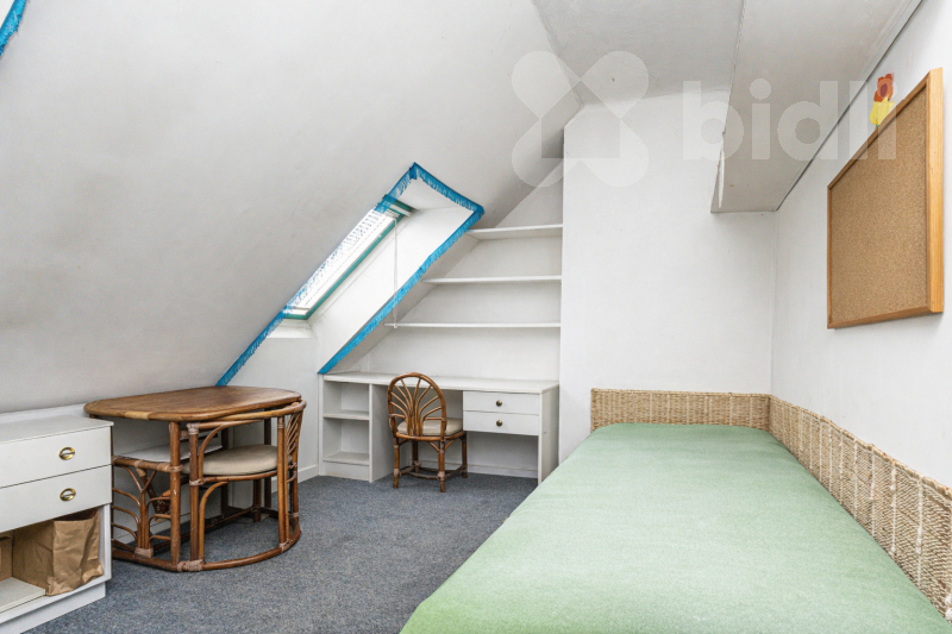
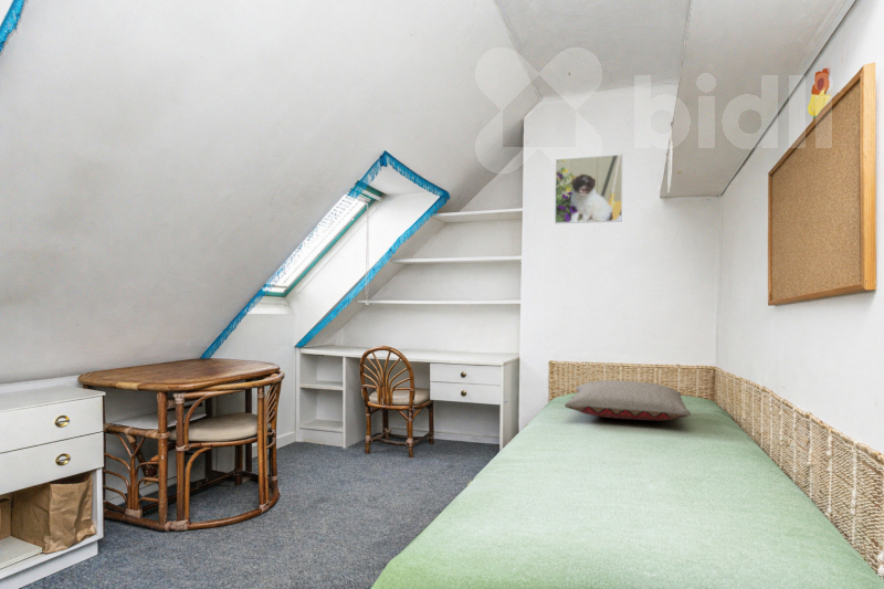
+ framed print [554,154,623,224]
+ pillow [564,379,692,421]
